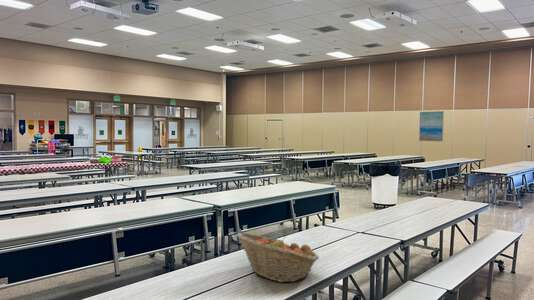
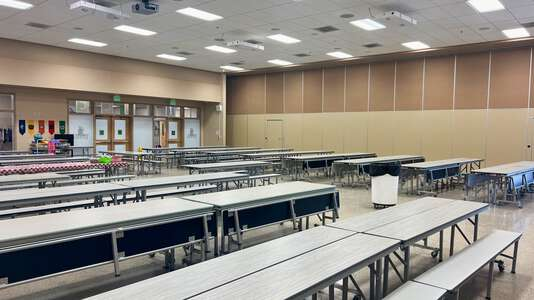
- wall art [418,110,445,142]
- fruit basket [236,231,320,283]
